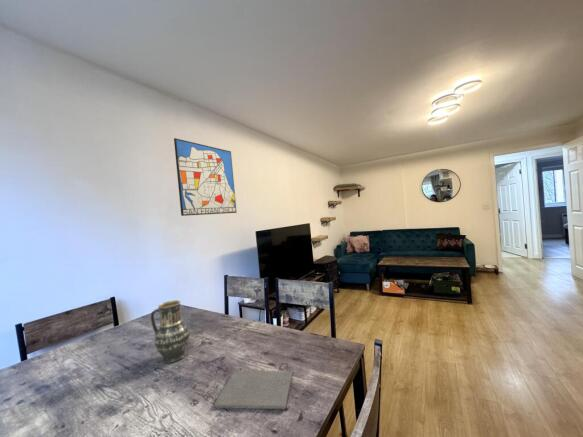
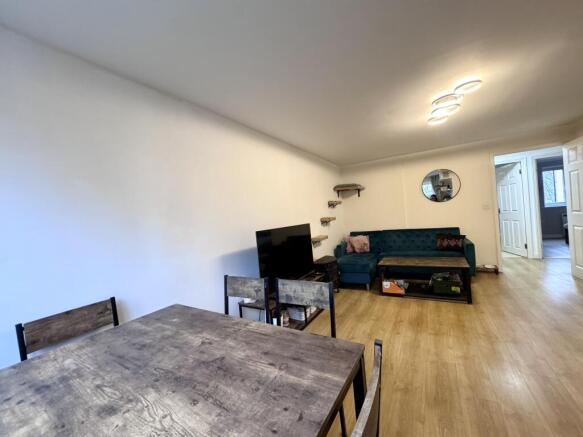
- wall art [173,137,238,217]
- vase [150,299,191,364]
- notepad [213,370,293,411]
